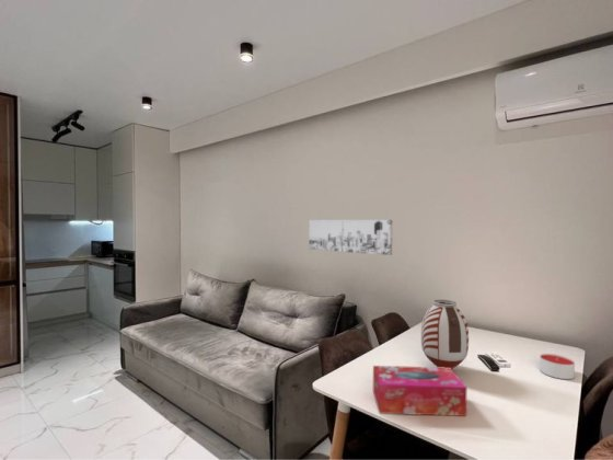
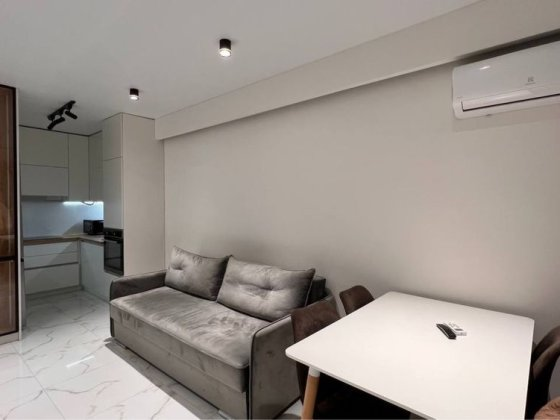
- vase [420,299,470,369]
- wall art [308,219,393,256]
- candle [539,353,576,380]
- tissue box [372,365,469,417]
